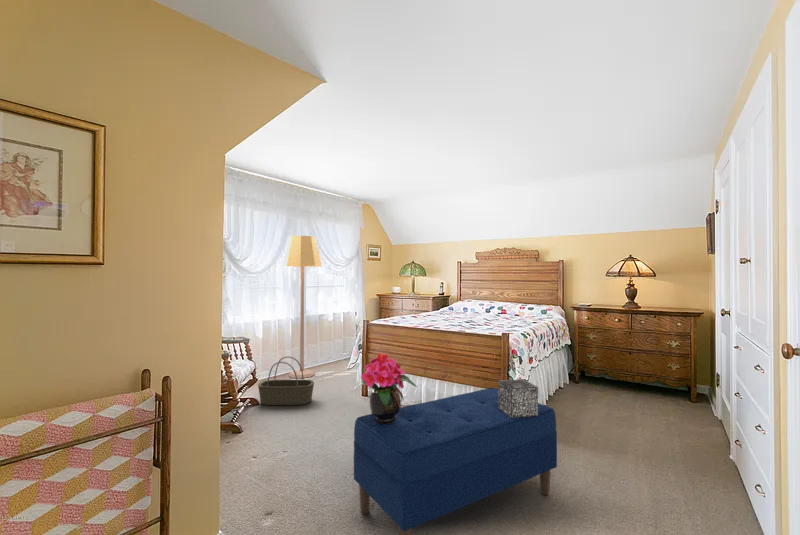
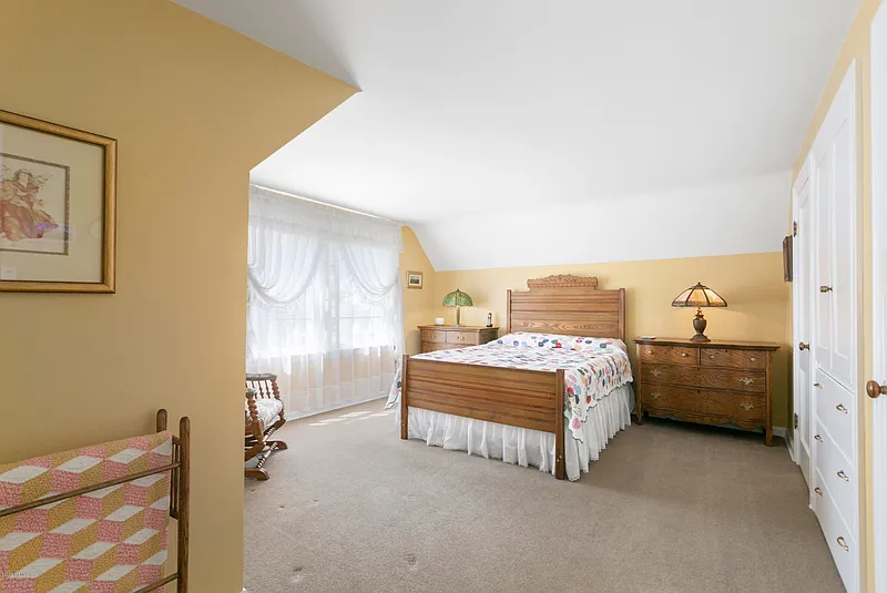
- bench [353,387,558,535]
- decorative box [497,378,539,418]
- potted flower [352,352,418,425]
- basket [257,356,315,406]
- lamp [281,235,323,379]
